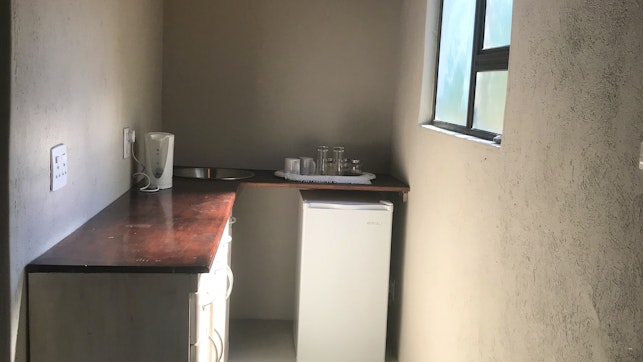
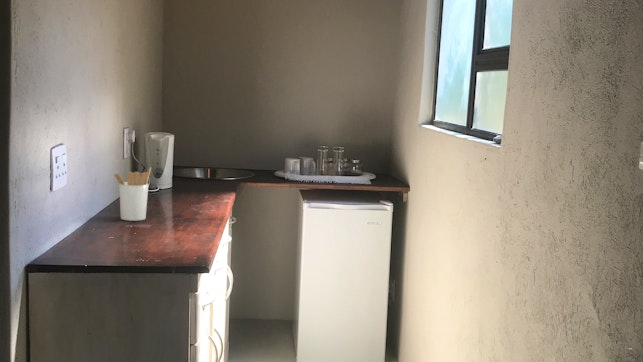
+ utensil holder [113,166,152,222]
